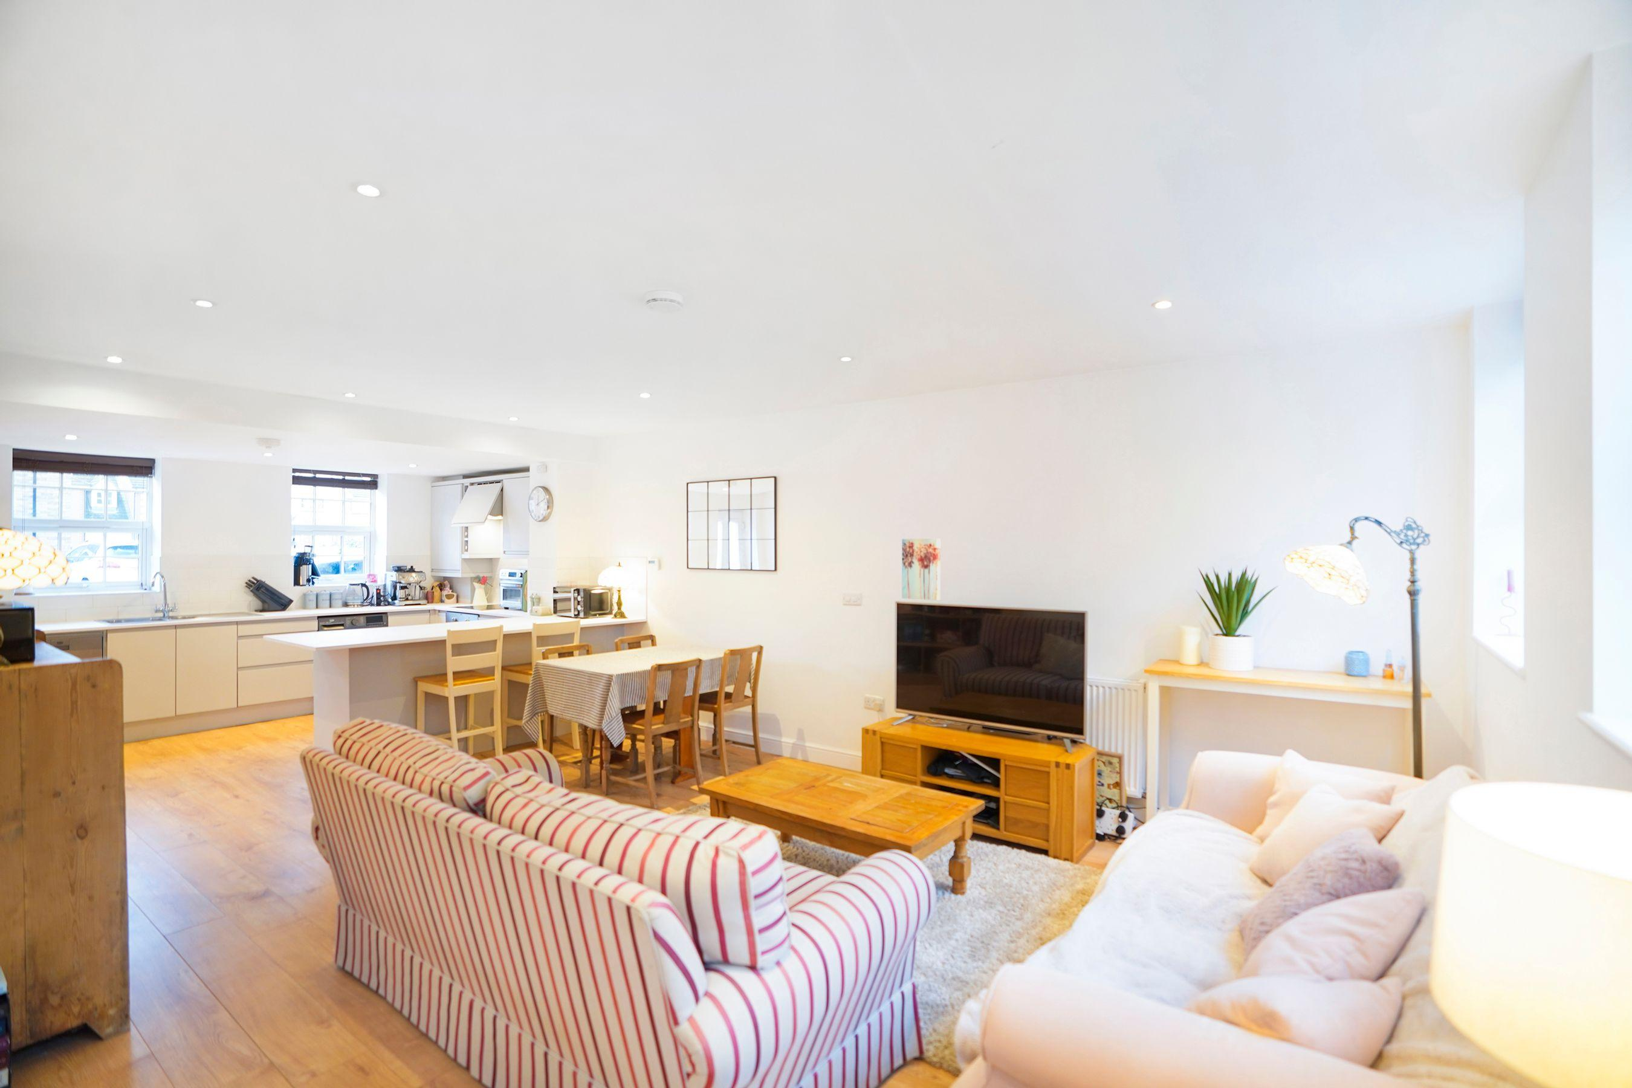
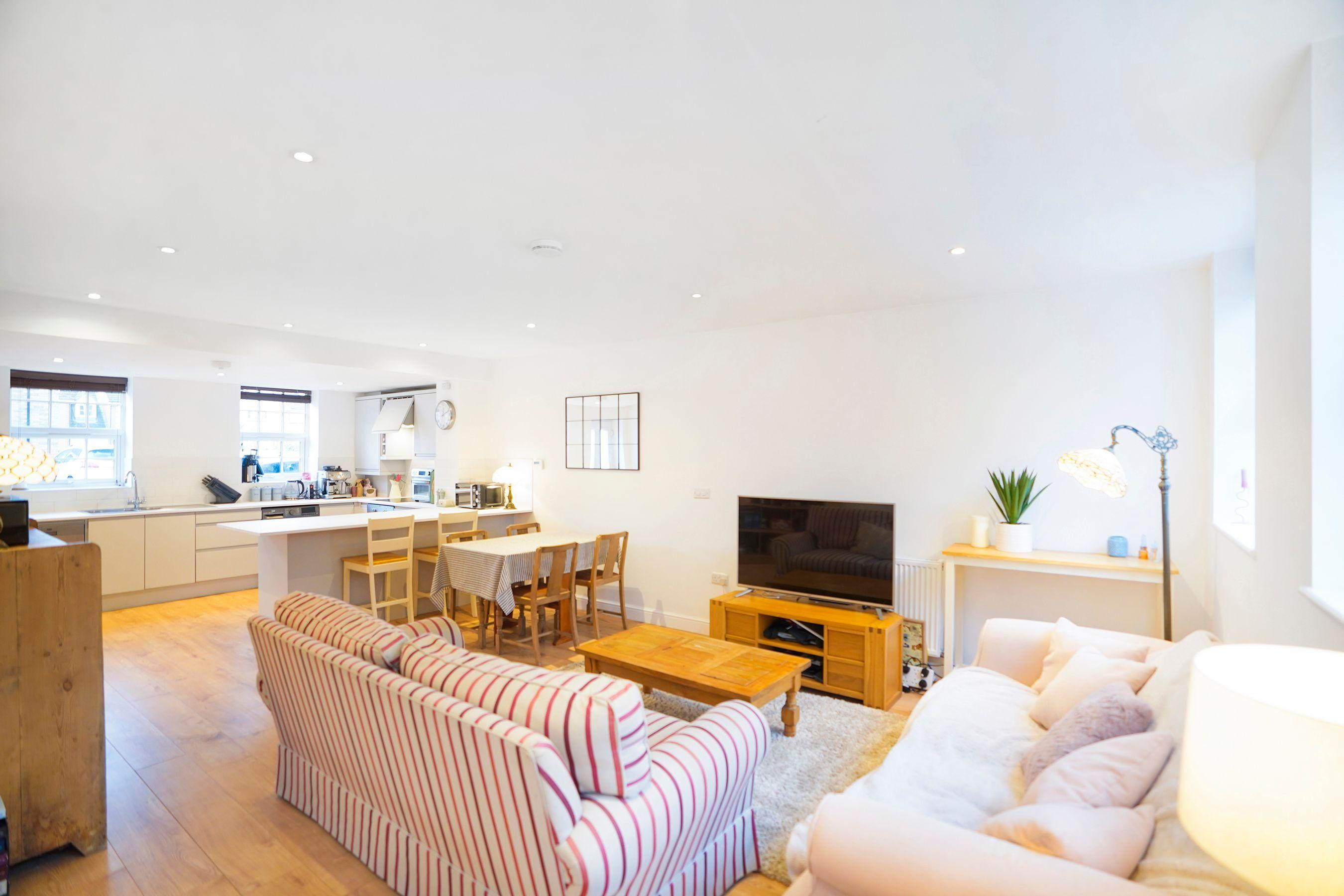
- wall art [901,538,941,601]
